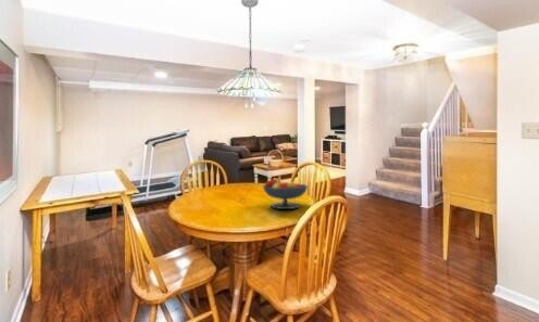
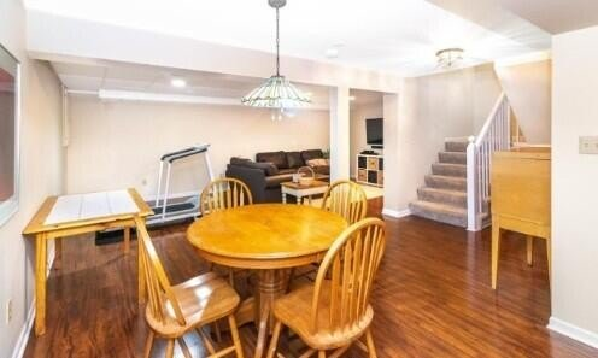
- fruit bowl [262,178,309,210]
